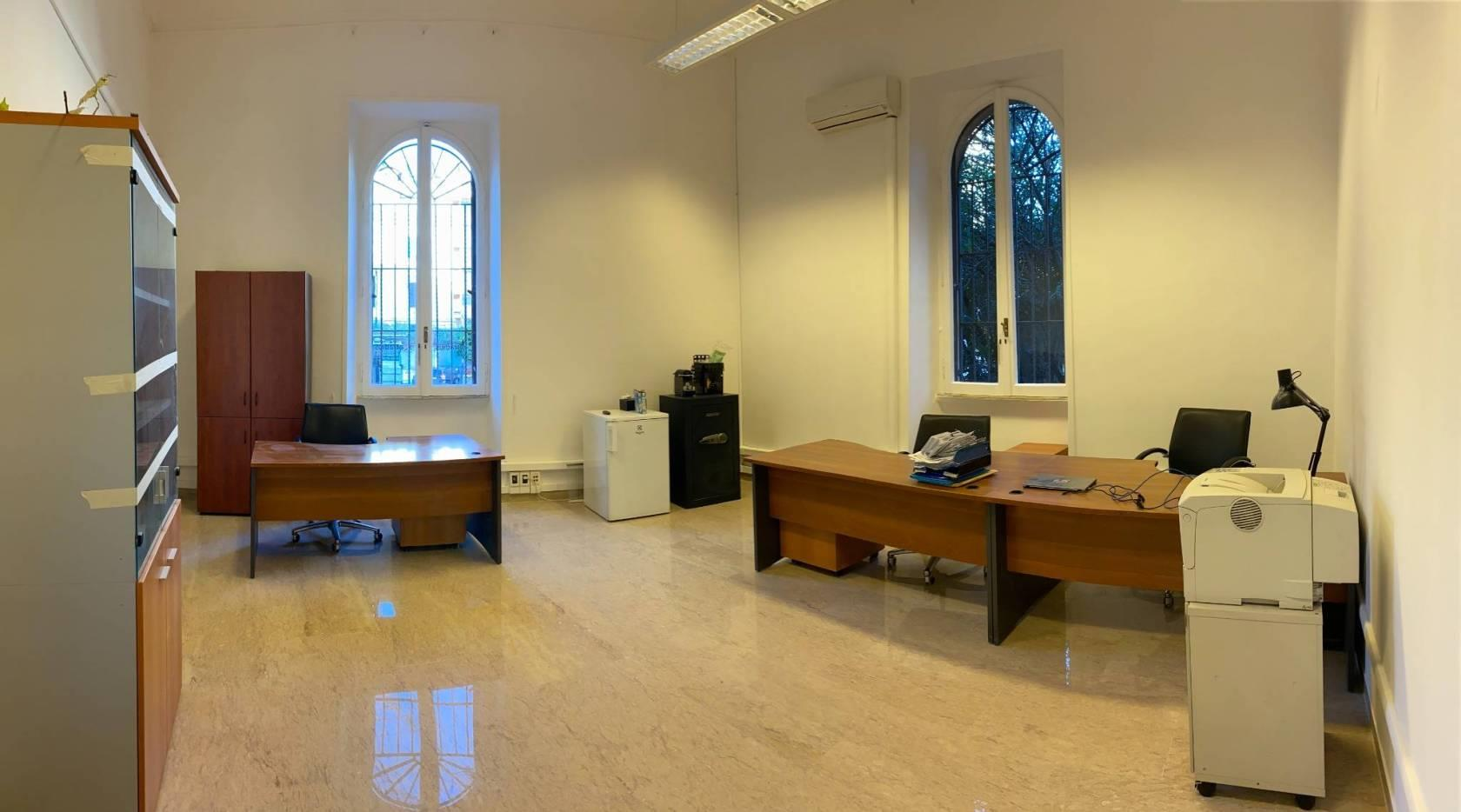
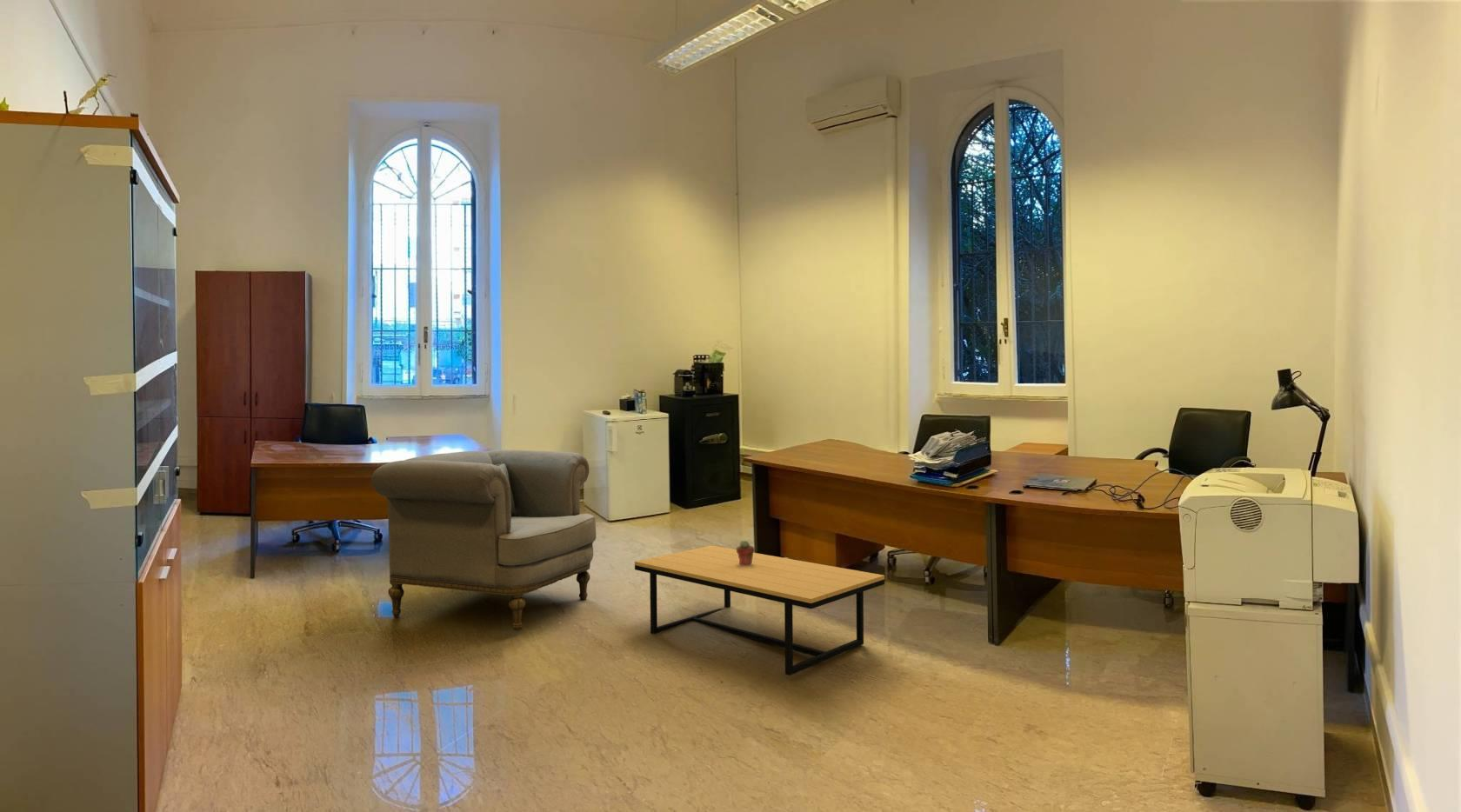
+ coffee table [634,544,885,676]
+ potted succulent [735,539,756,566]
+ armchair [370,449,597,631]
